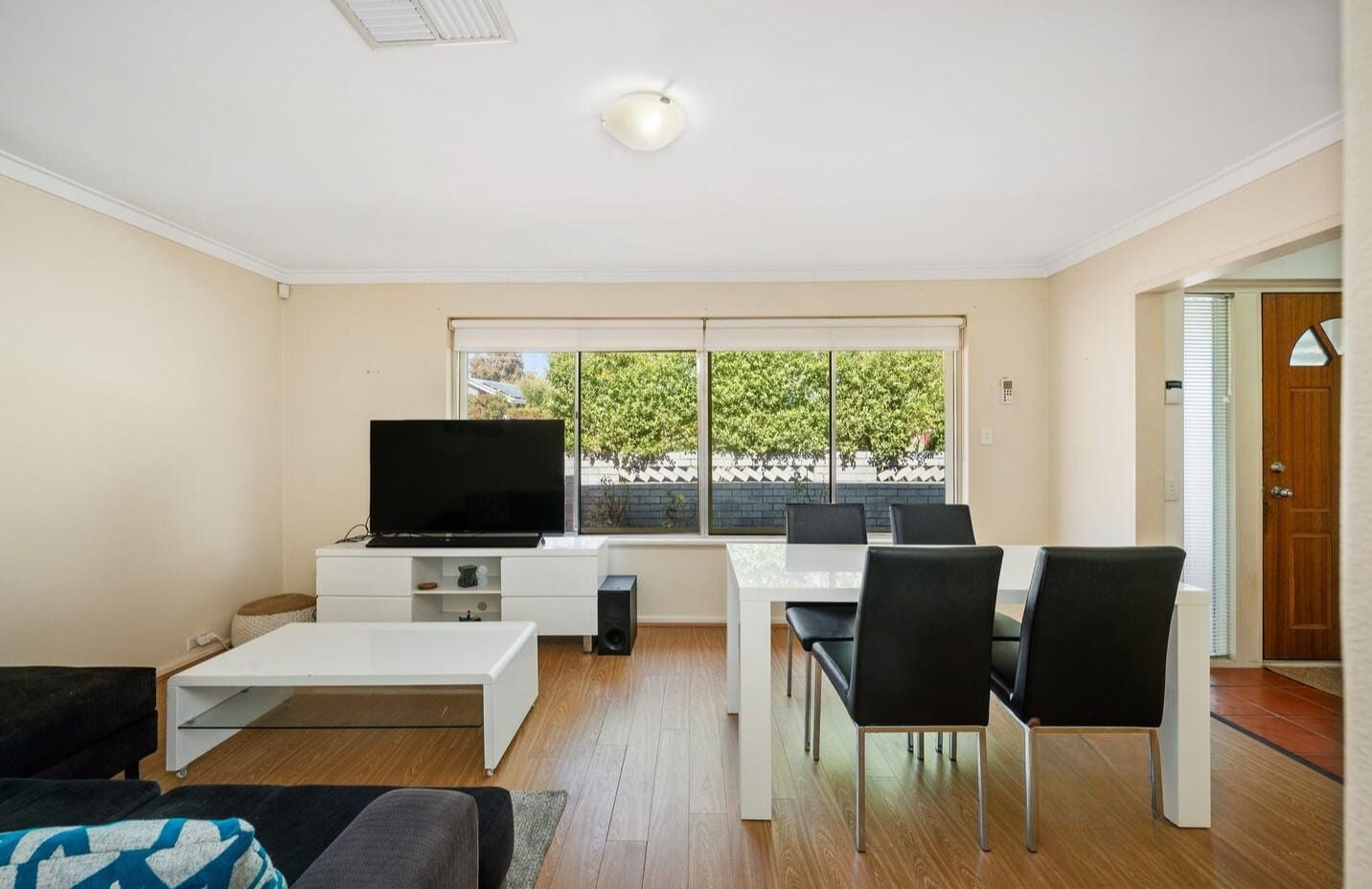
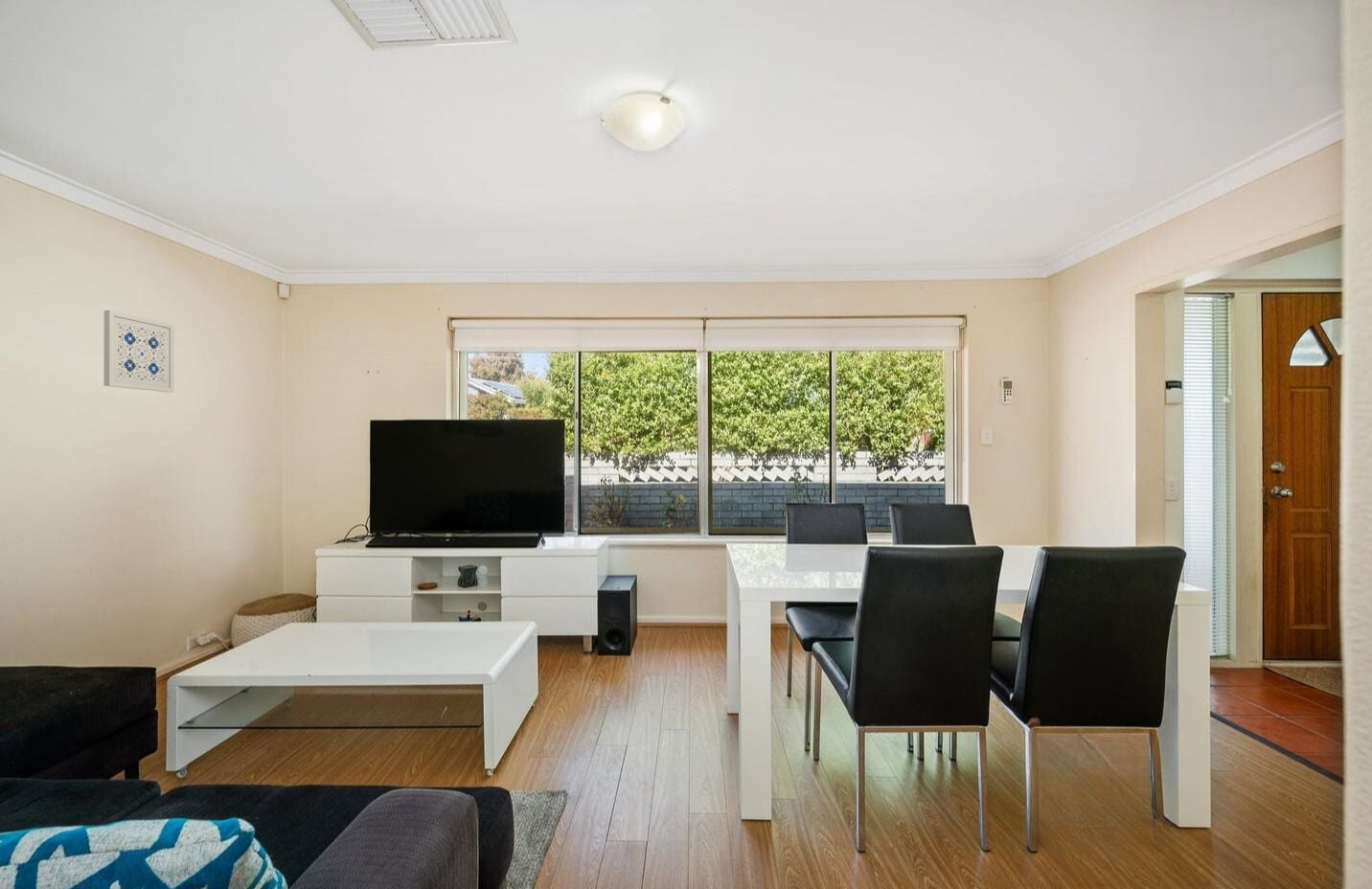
+ wall art [103,309,175,393]
